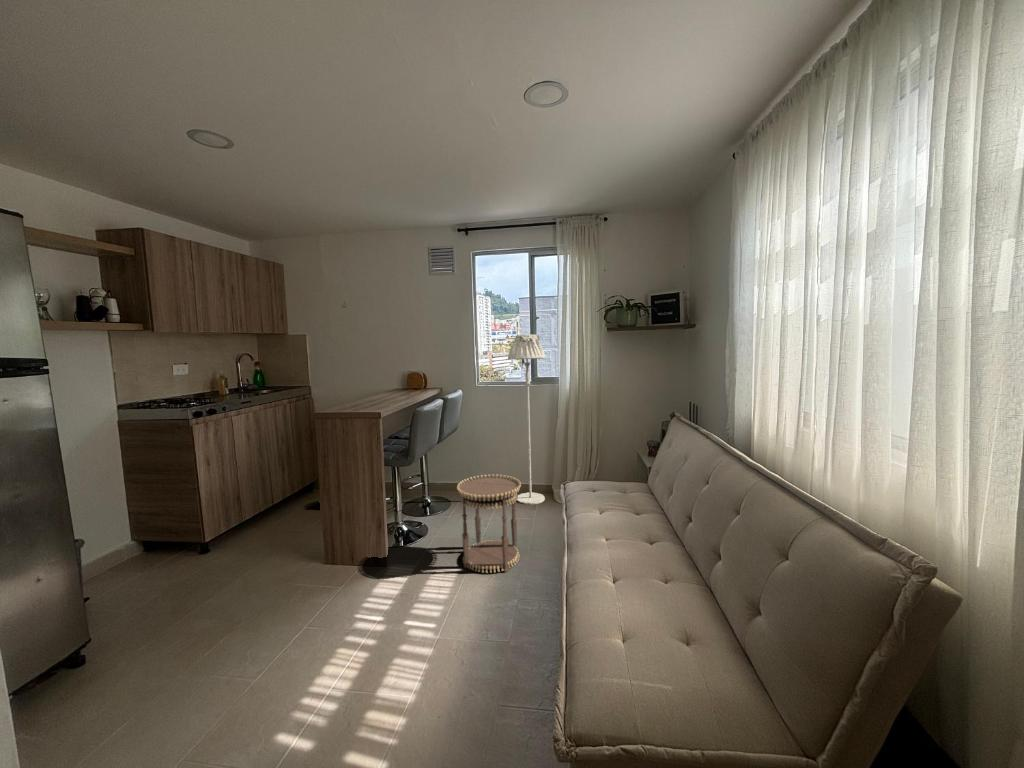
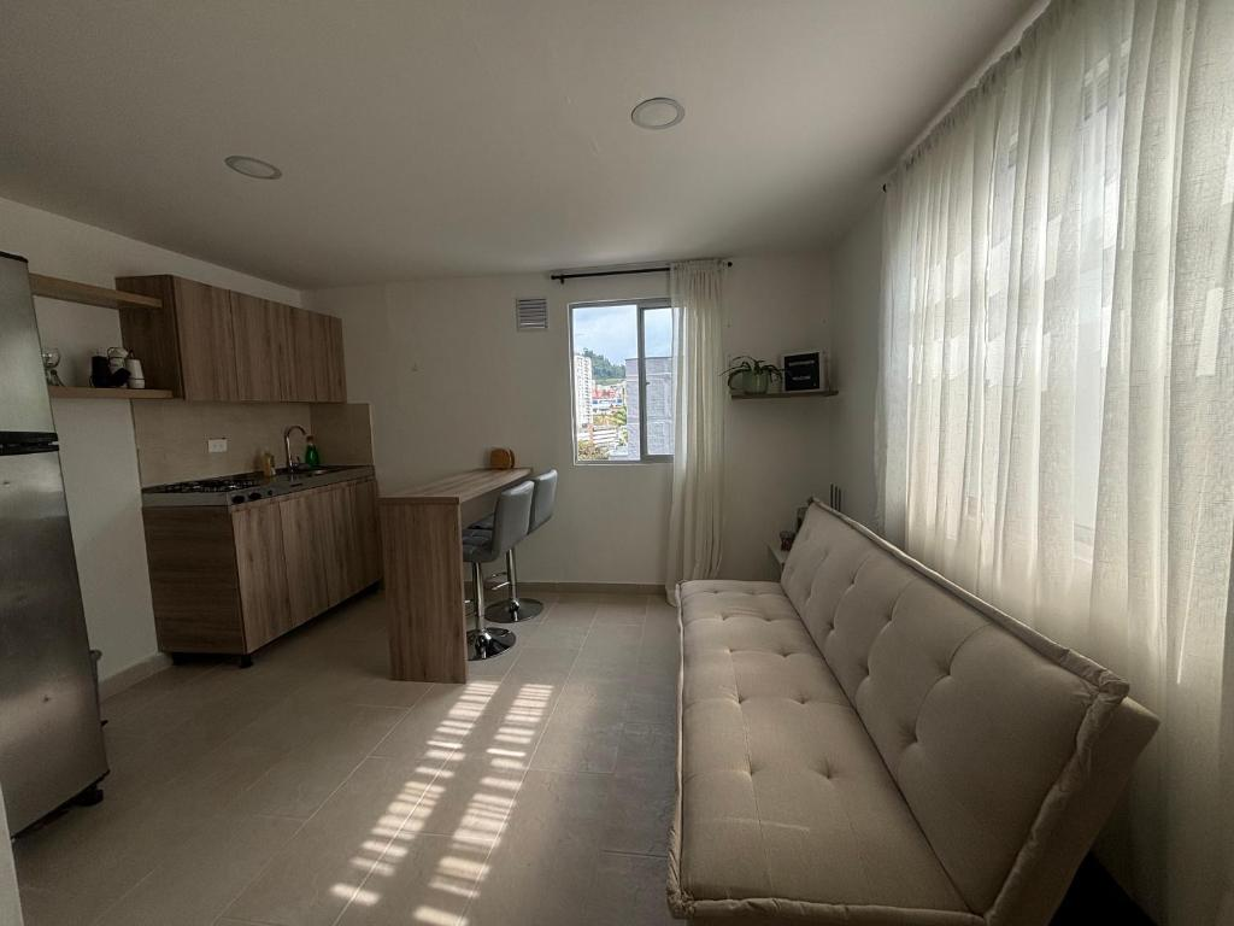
- side table [456,474,522,574]
- floor lamp [507,334,546,505]
